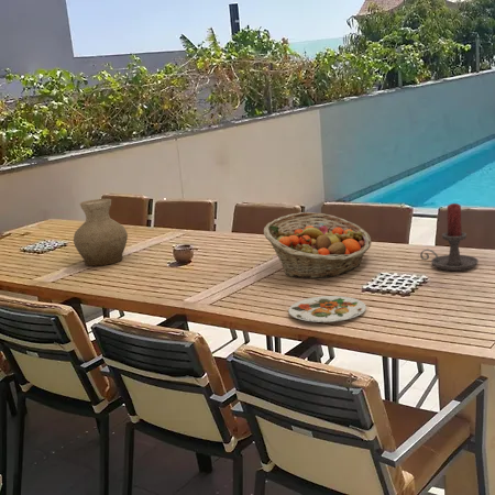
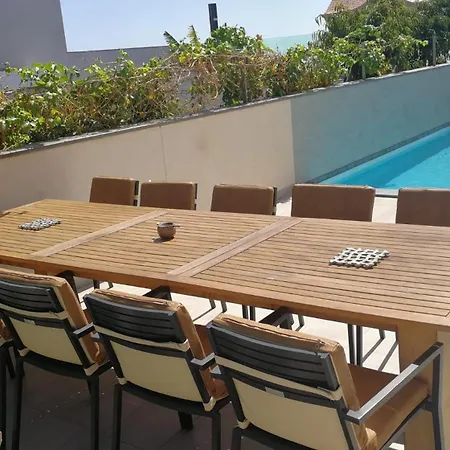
- candle holder [419,202,480,272]
- plate [287,295,367,323]
- vase [73,198,129,267]
- fruit basket [263,211,373,279]
